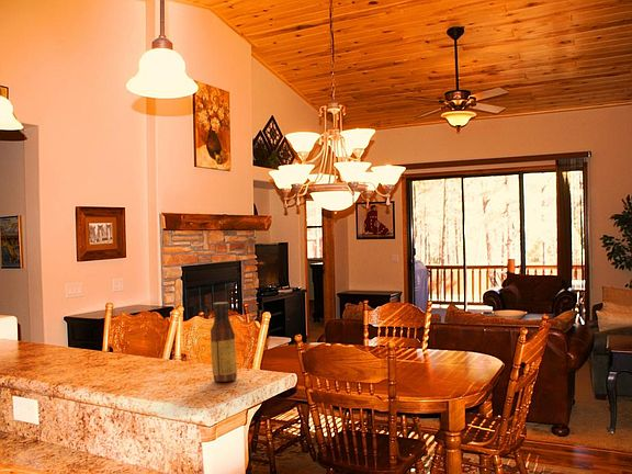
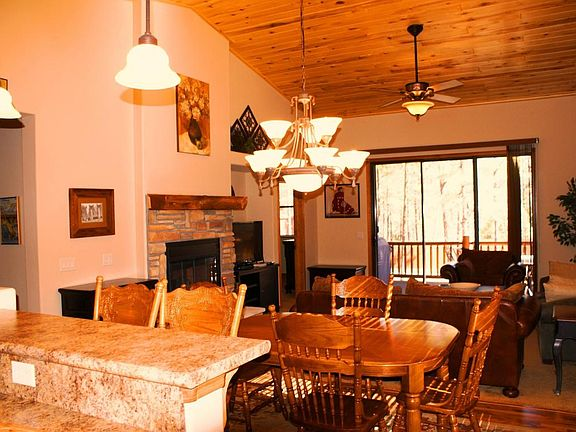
- sauce bottle [210,301,238,383]
